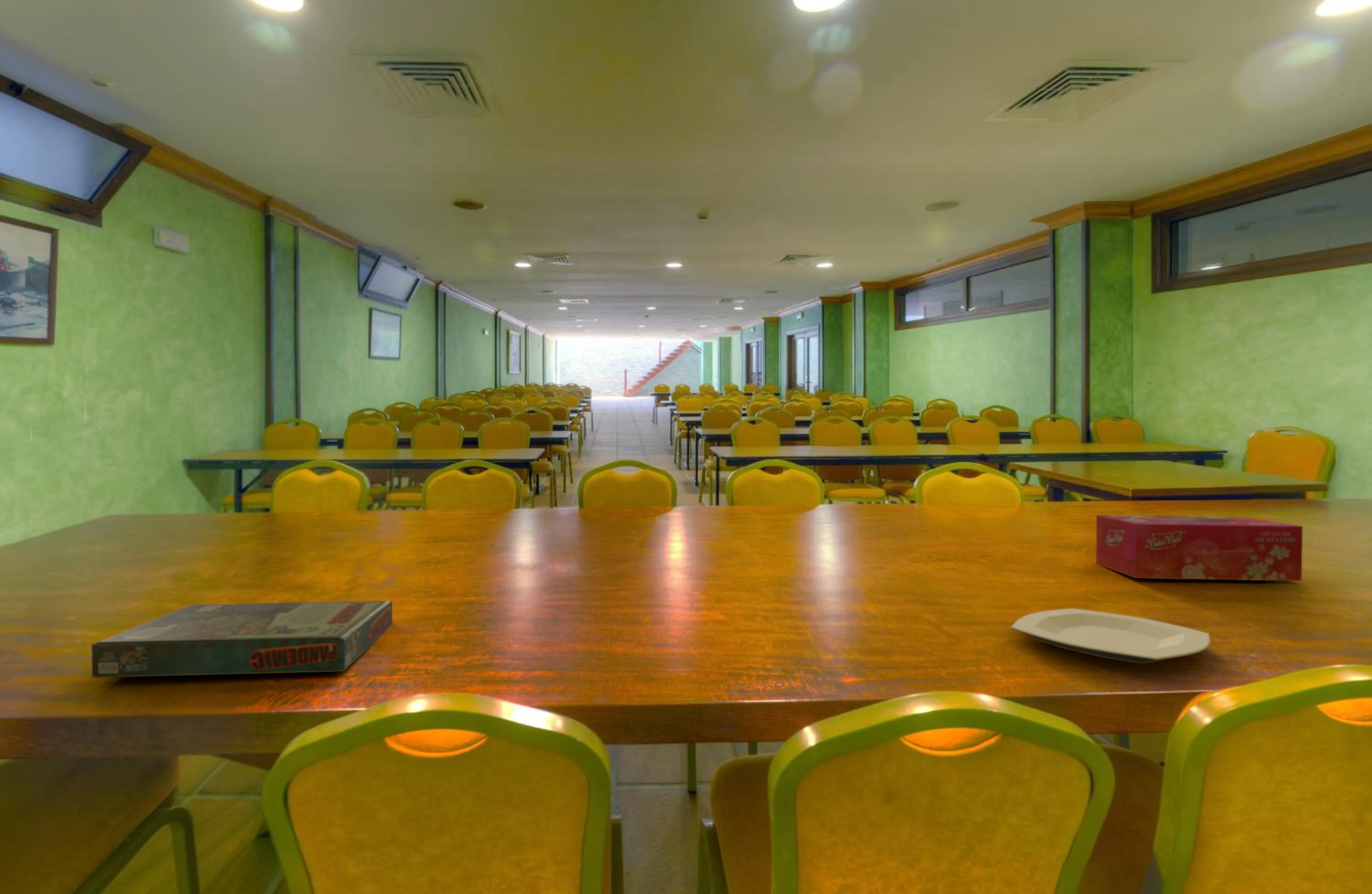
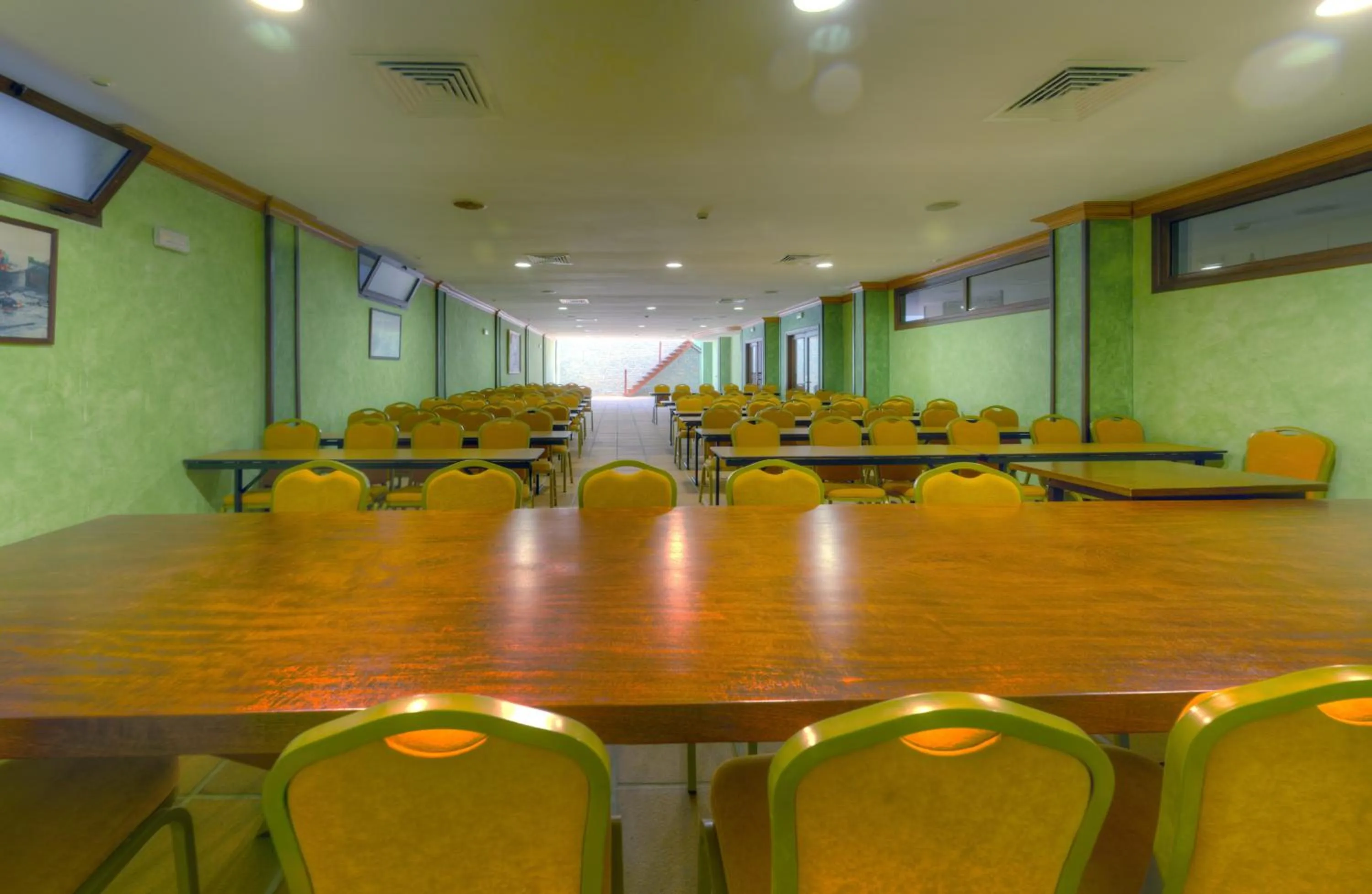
- plate [1010,608,1211,664]
- tissue box [1095,515,1303,582]
- board game [91,600,393,678]
